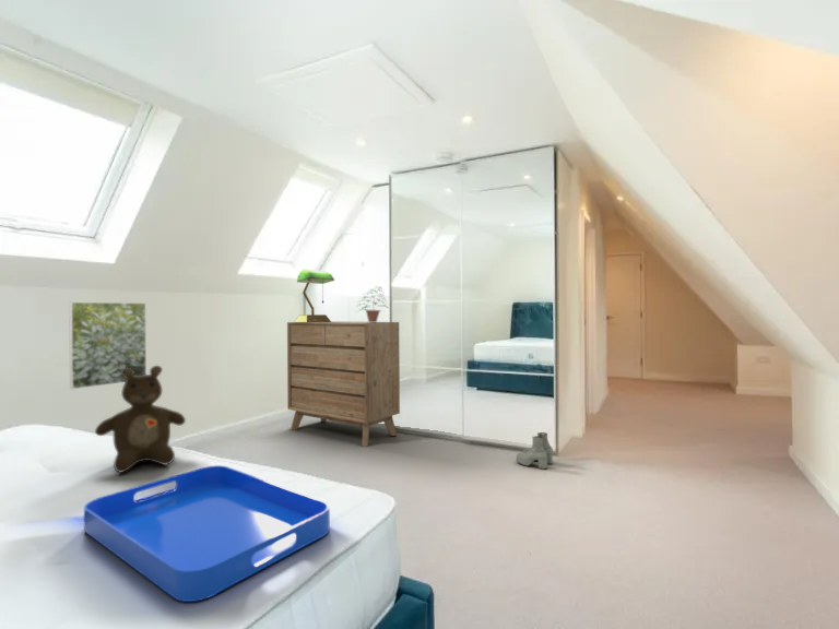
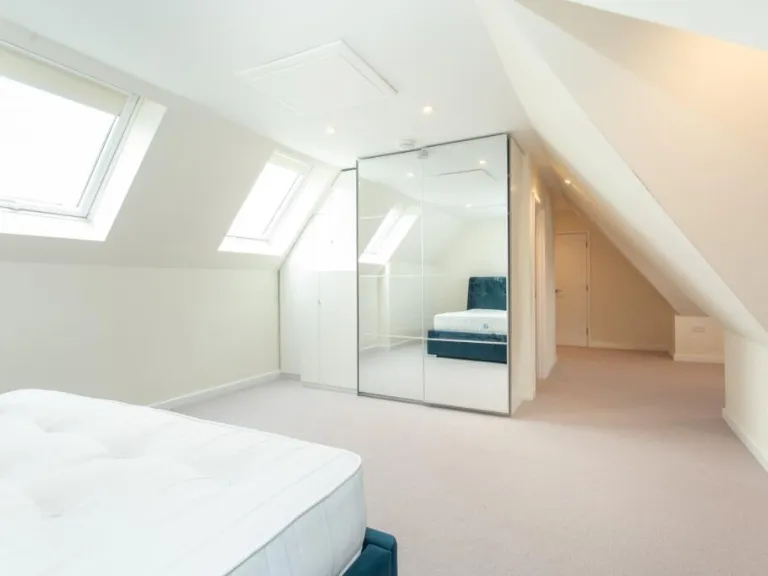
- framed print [68,301,147,390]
- serving tray [83,464,331,603]
- potted plant [355,285,391,322]
- boots [516,431,554,471]
- table lamp [293,268,335,322]
- dresser [286,320,401,448]
- teddy bear [94,365,187,474]
